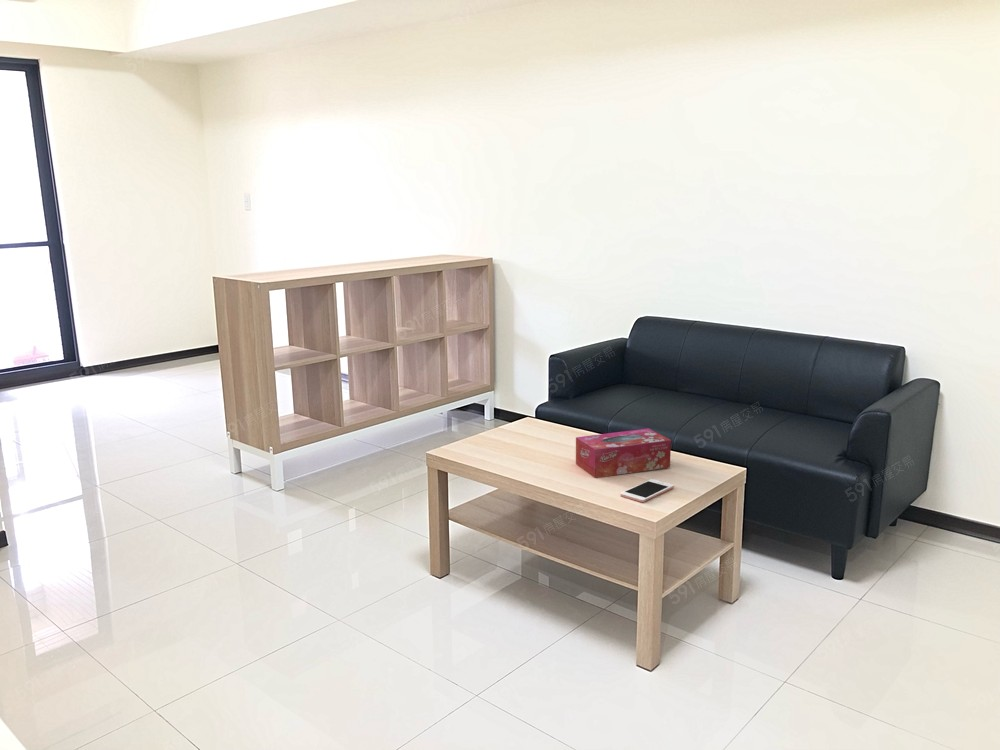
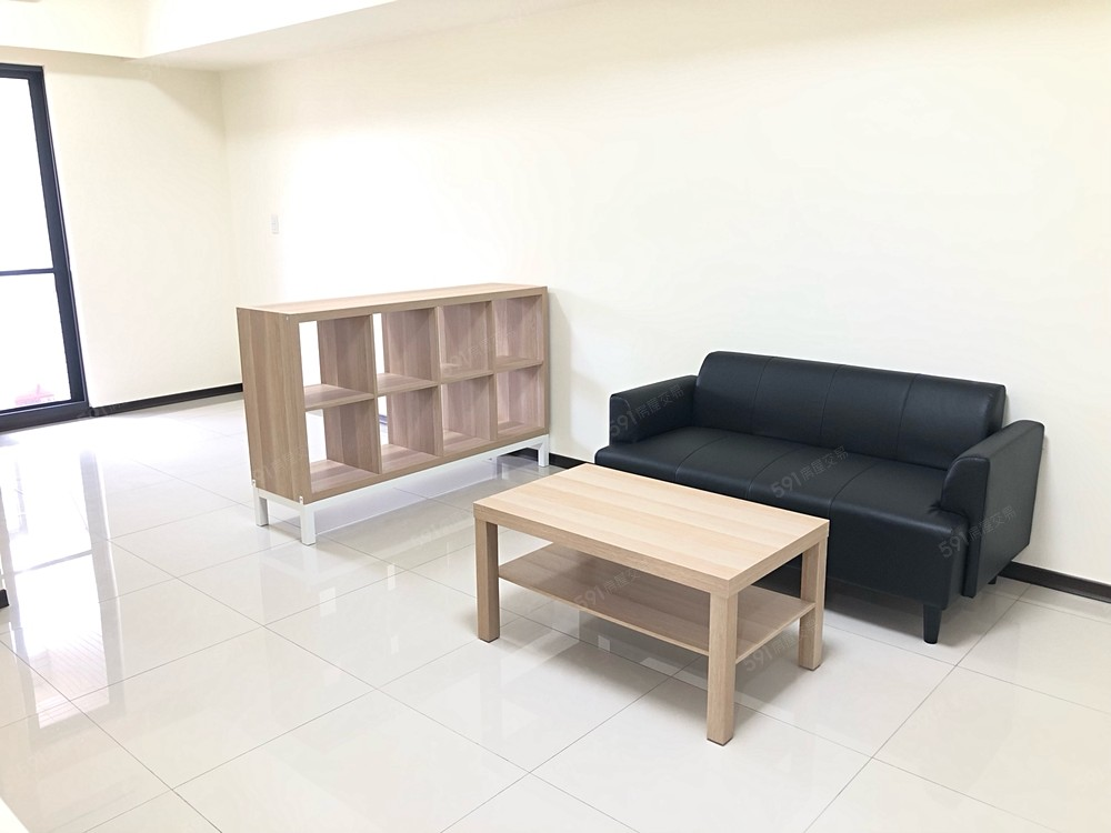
- cell phone [619,478,675,503]
- tissue box [575,428,672,479]
